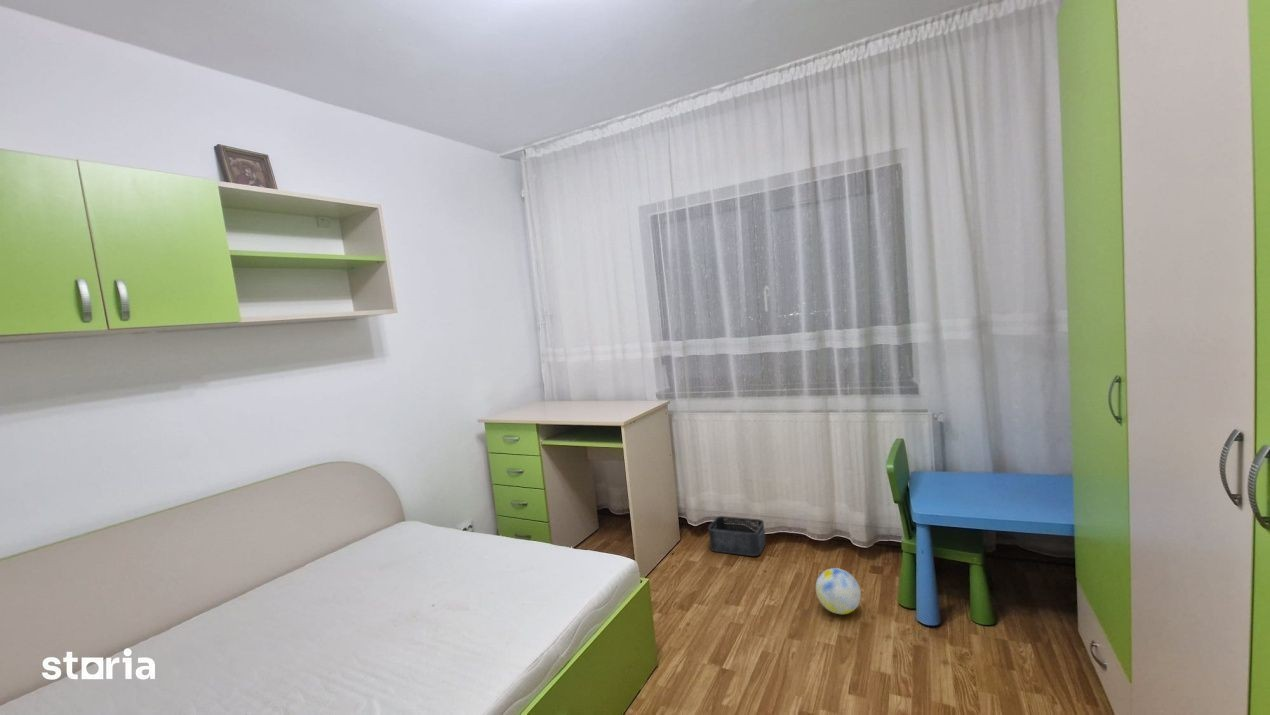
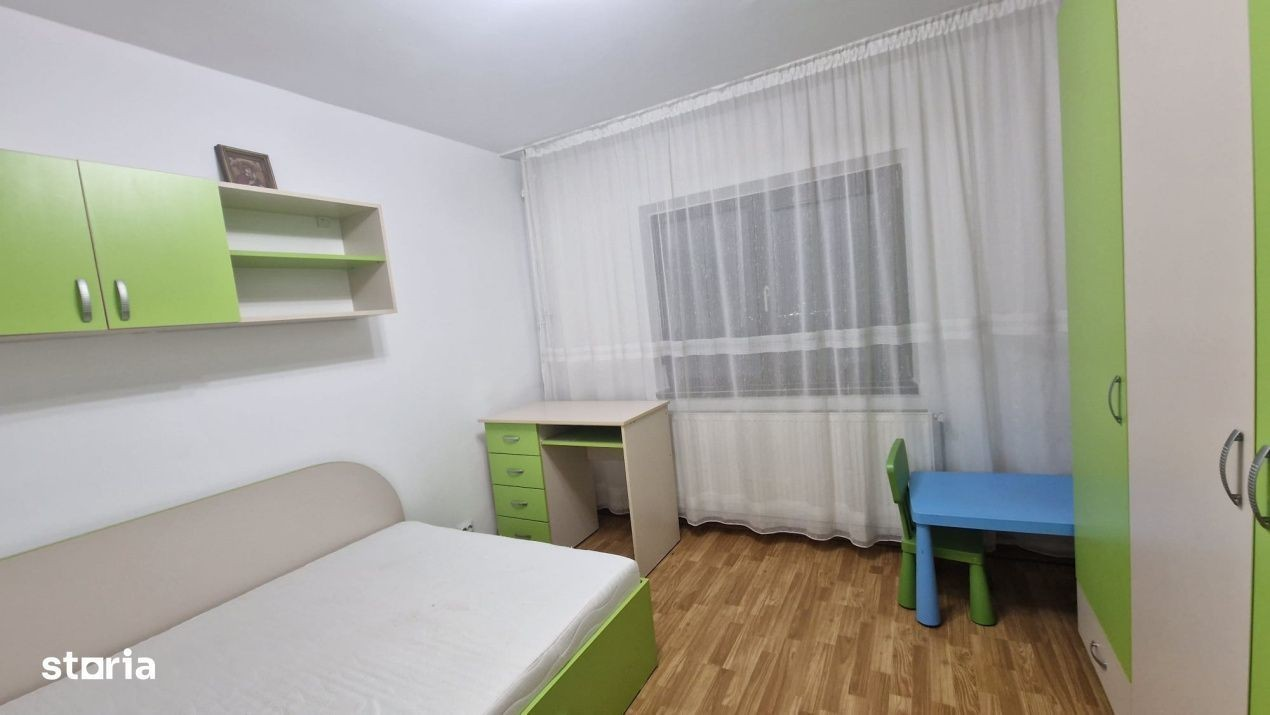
- storage bin [707,515,767,557]
- ball [815,567,862,615]
